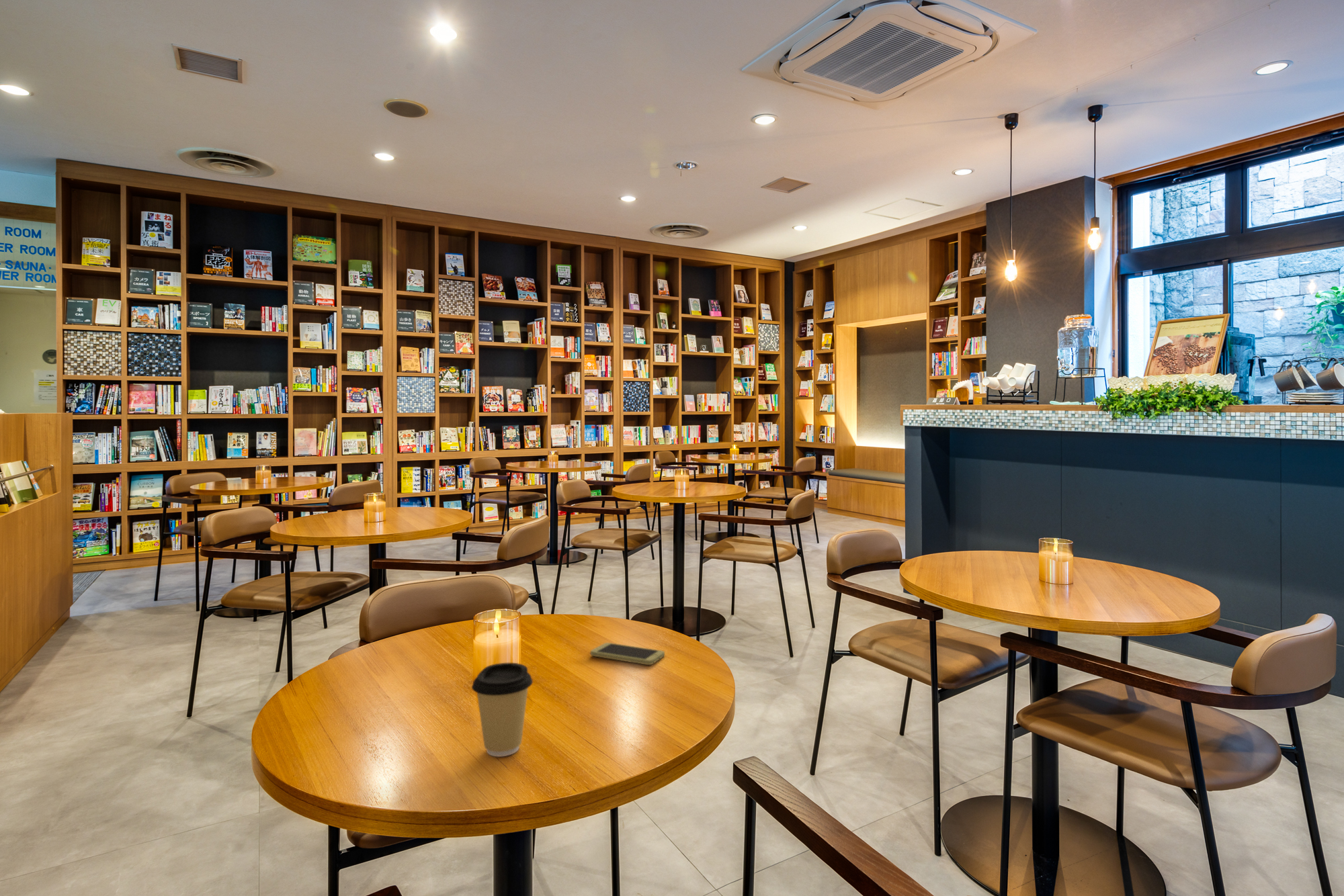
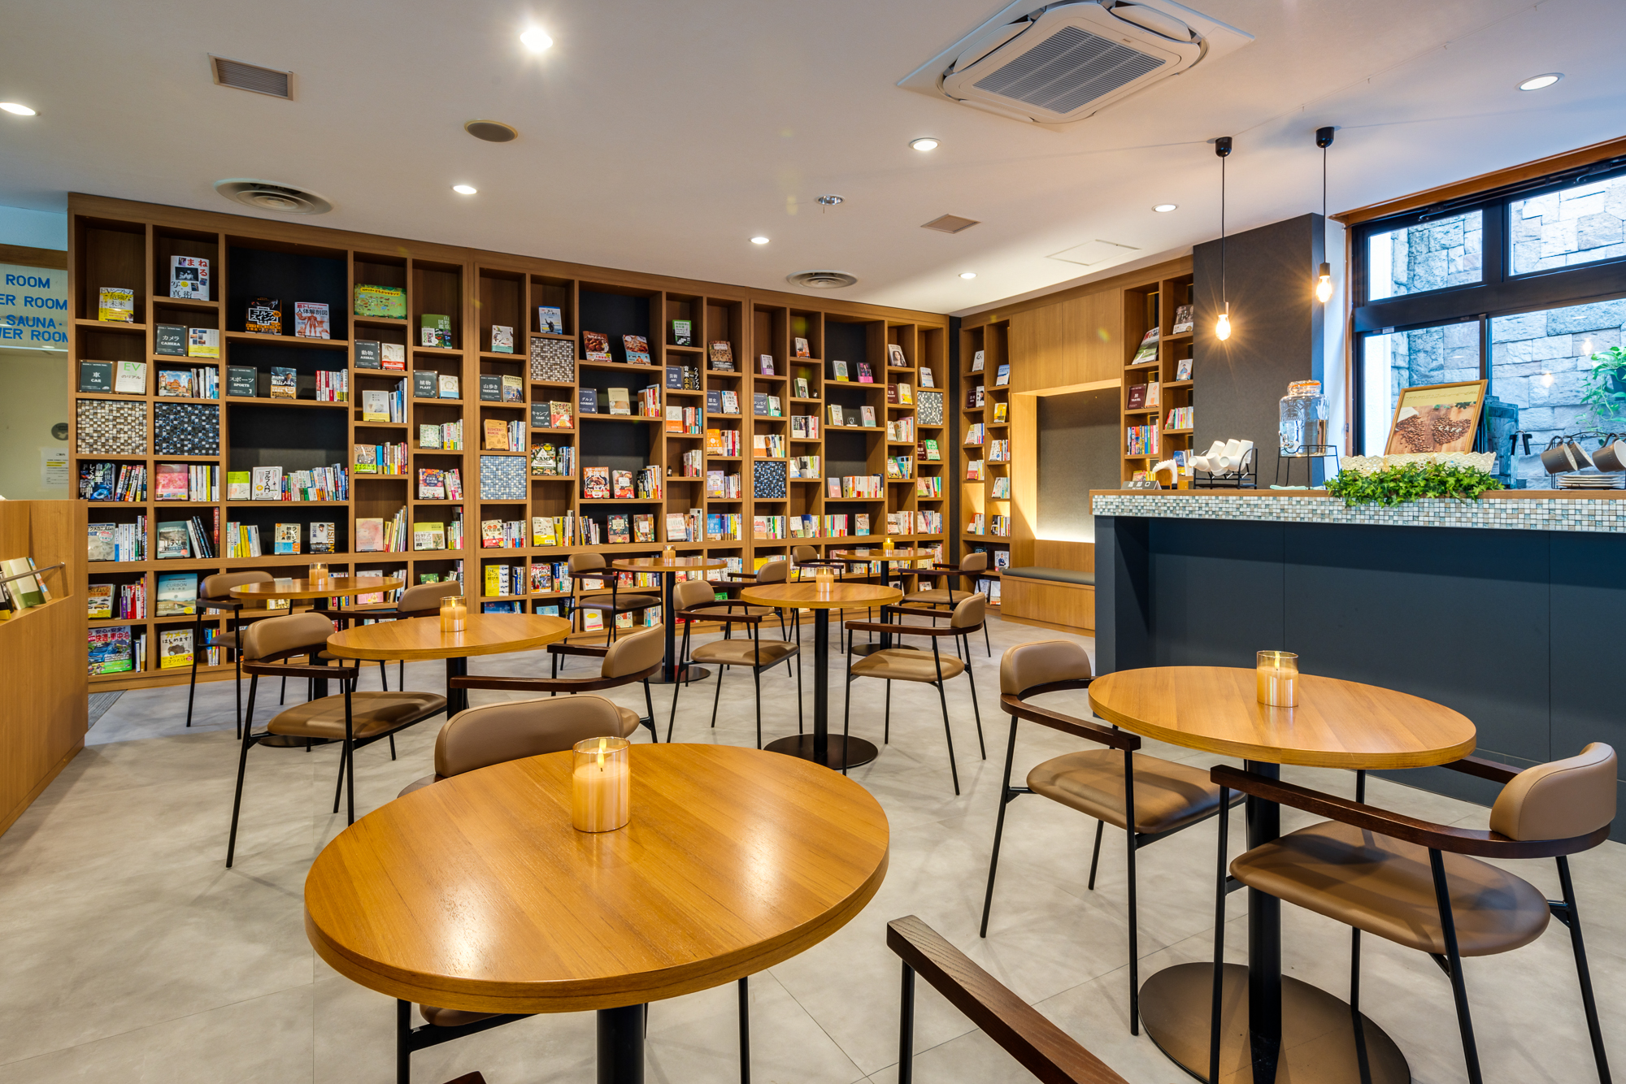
- coffee cup [471,662,534,757]
- smartphone [590,642,665,666]
